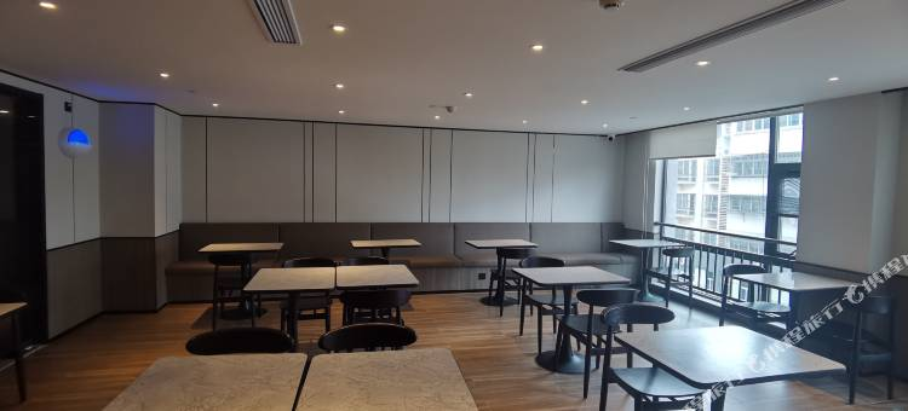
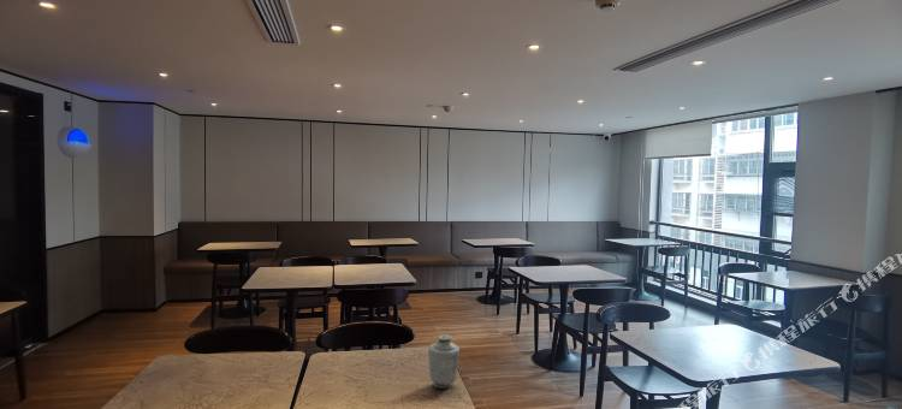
+ vase [427,333,461,390]
